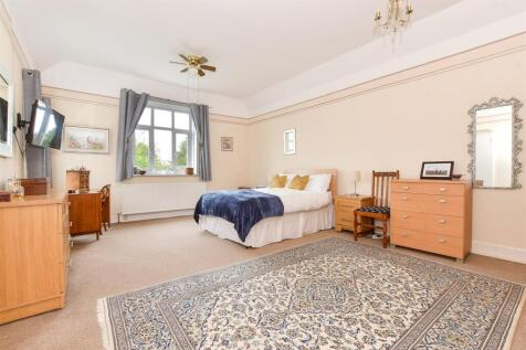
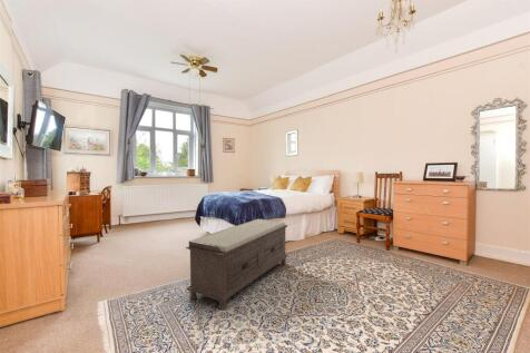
+ bench [185,217,289,311]
